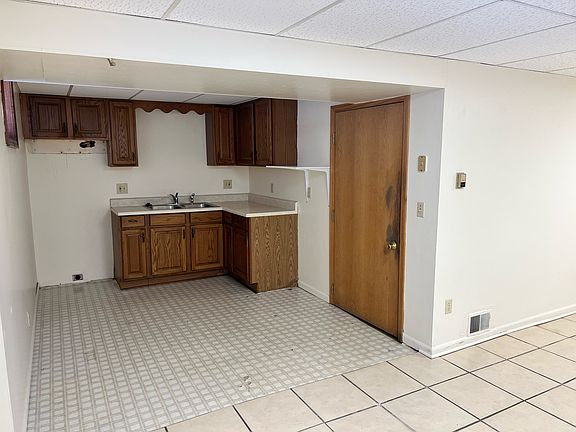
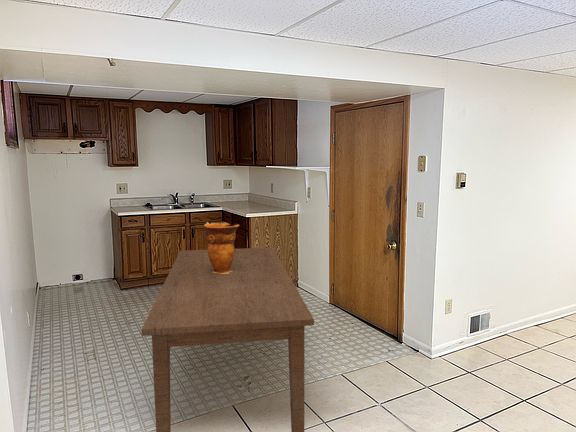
+ decorative vase [203,221,240,274]
+ dining table [141,247,315,432]
